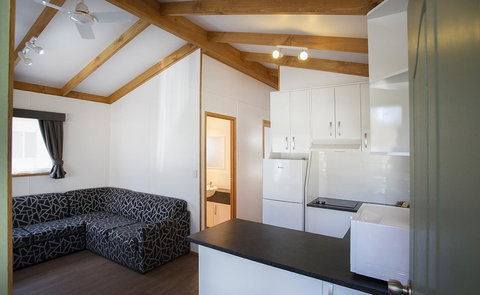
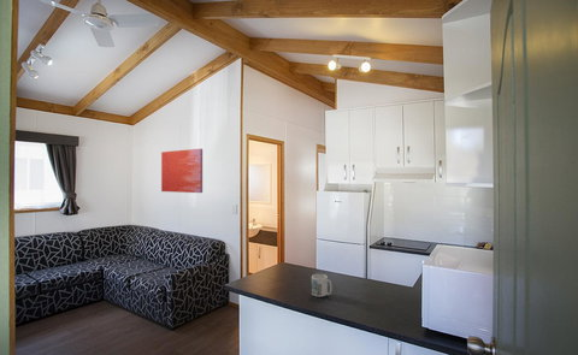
+ mug [311,273,334,297]
+ wall art [160,148,204,194]
